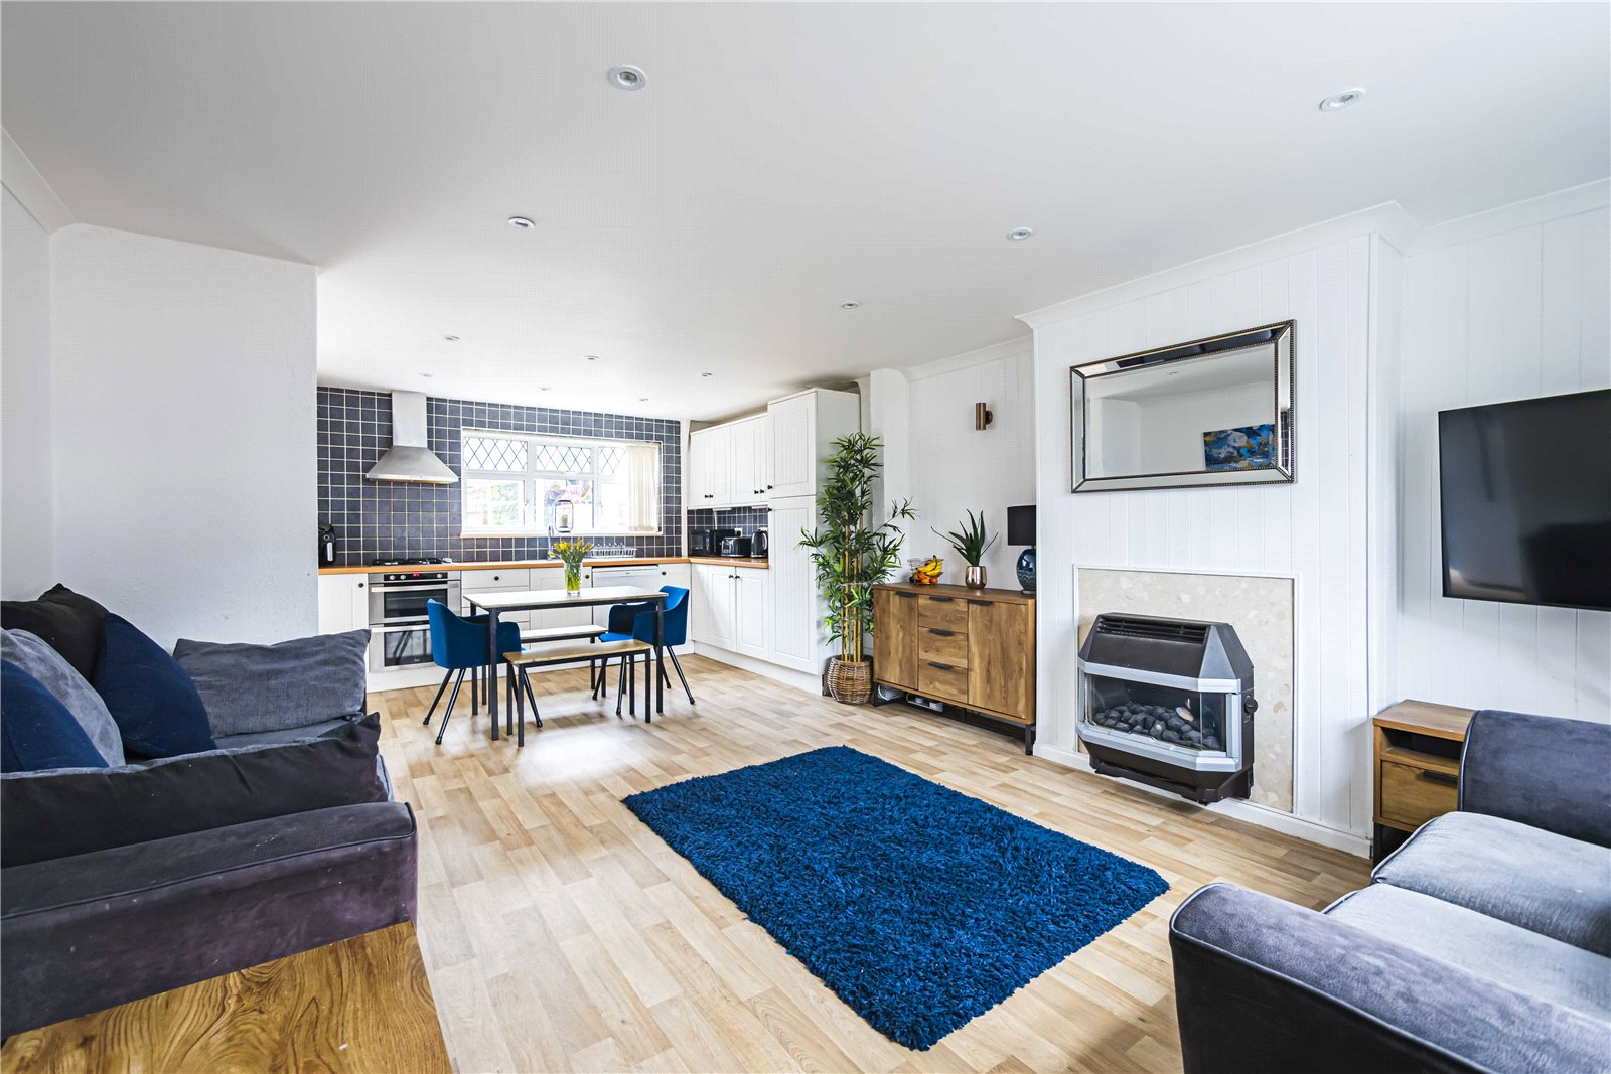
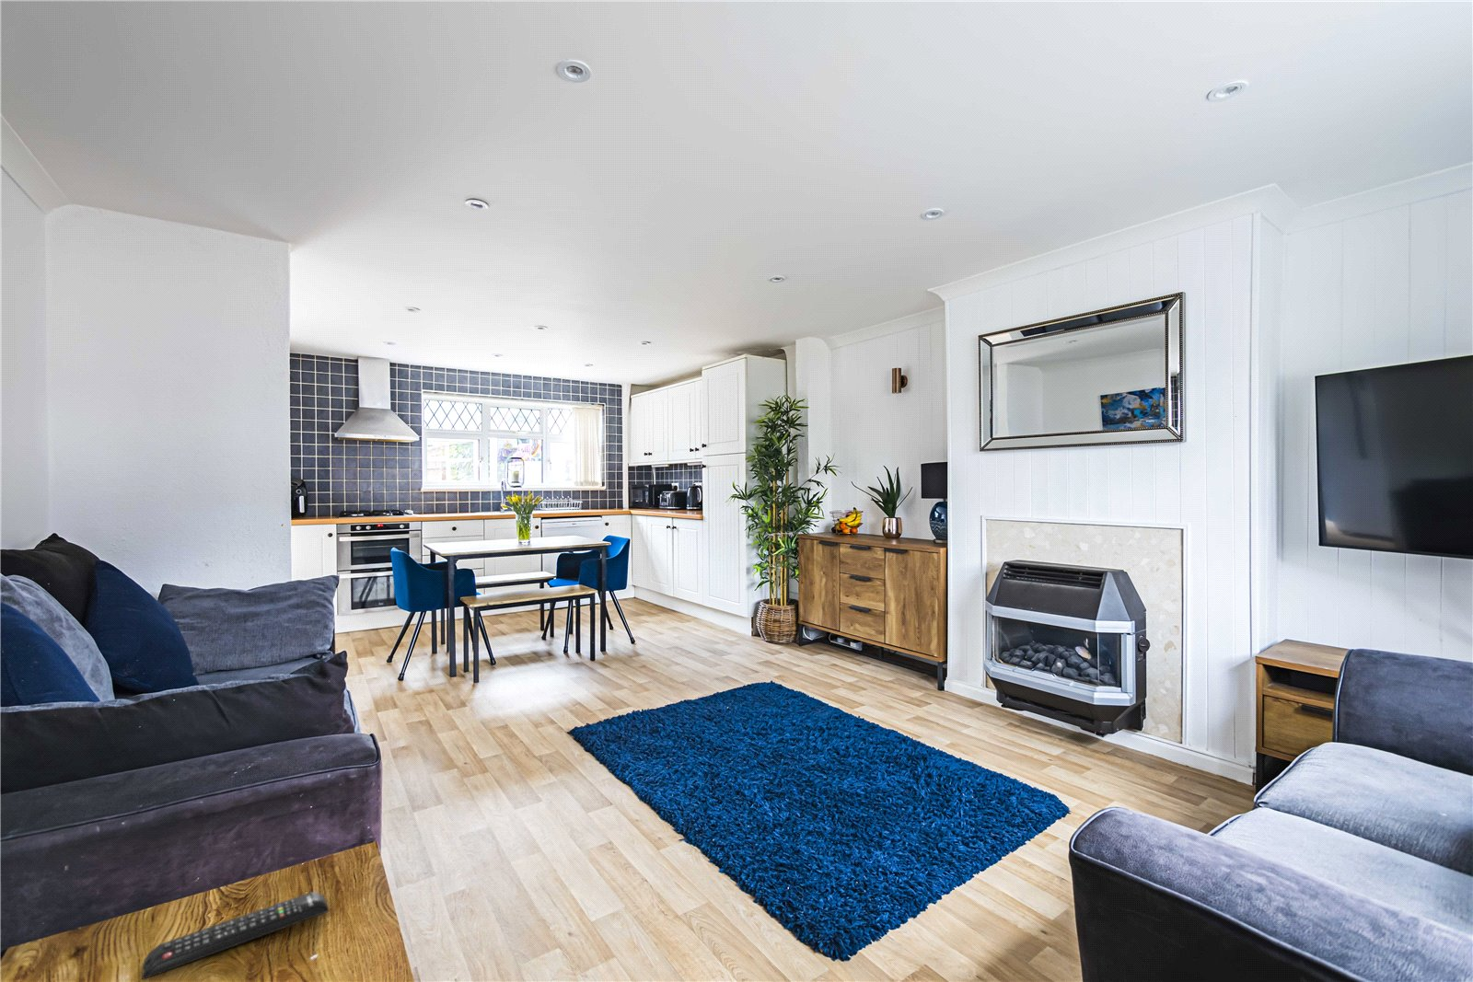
+ remote control [141,891,331,980]
